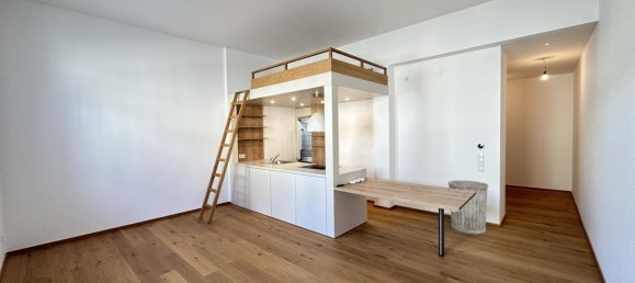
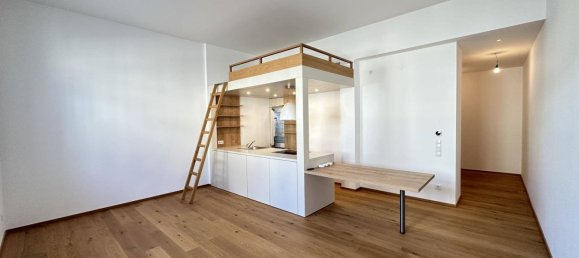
- trash can [446,180,489,235]
